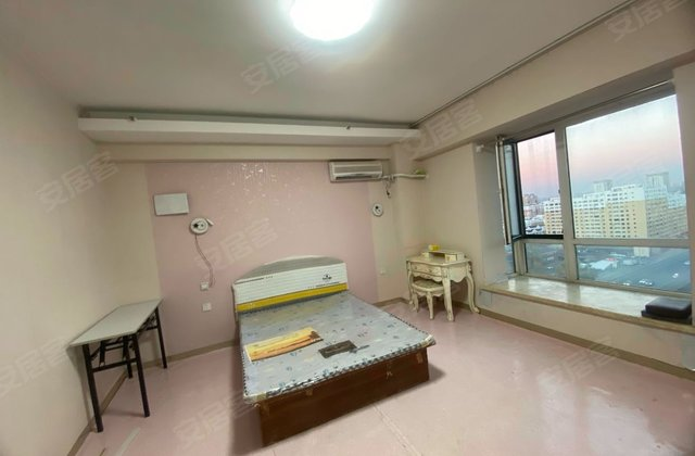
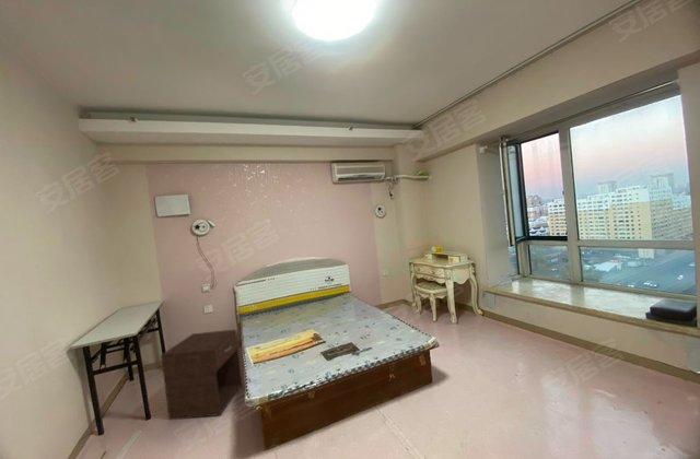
+ nightstand [160,328,244,421]
